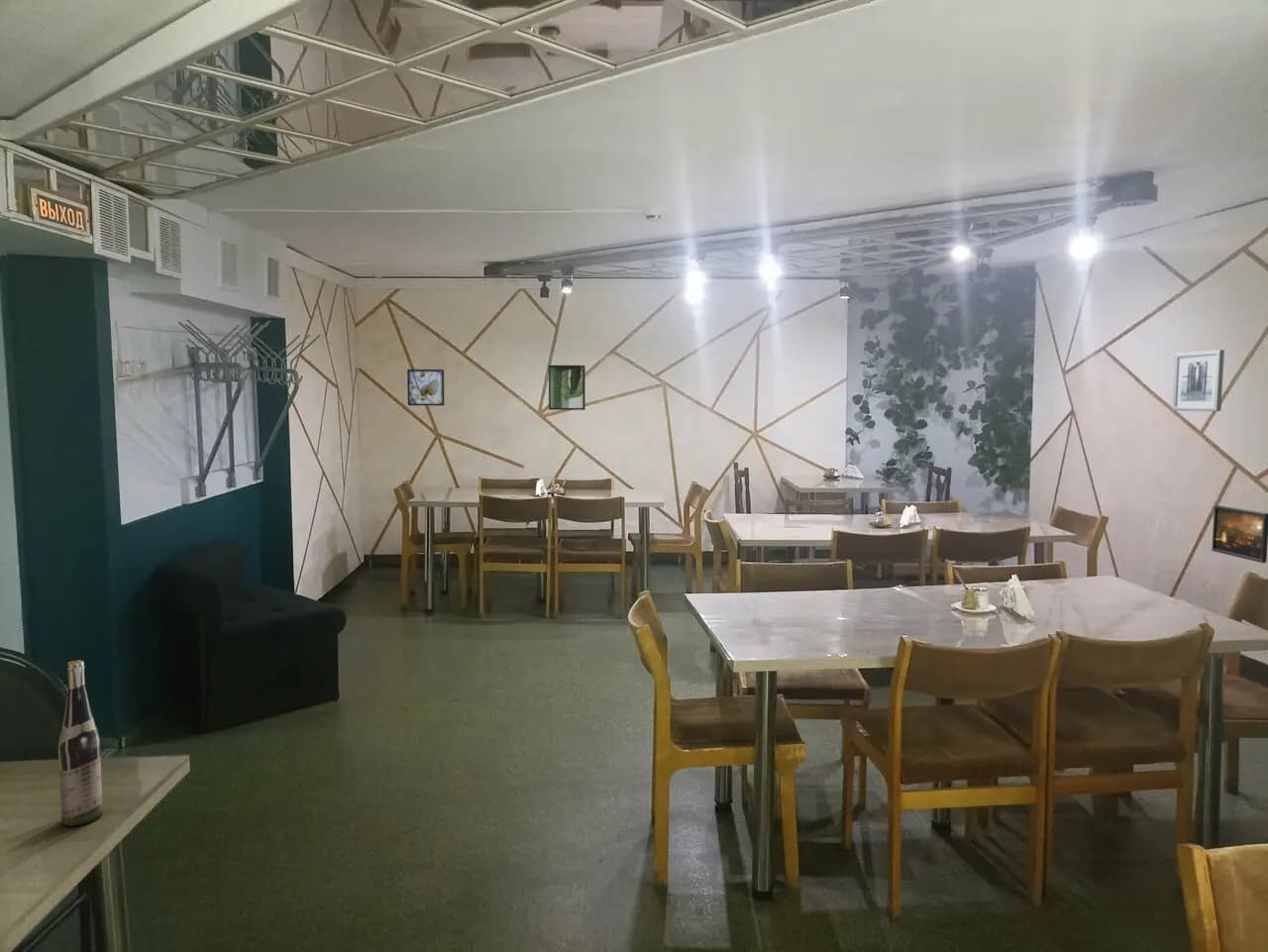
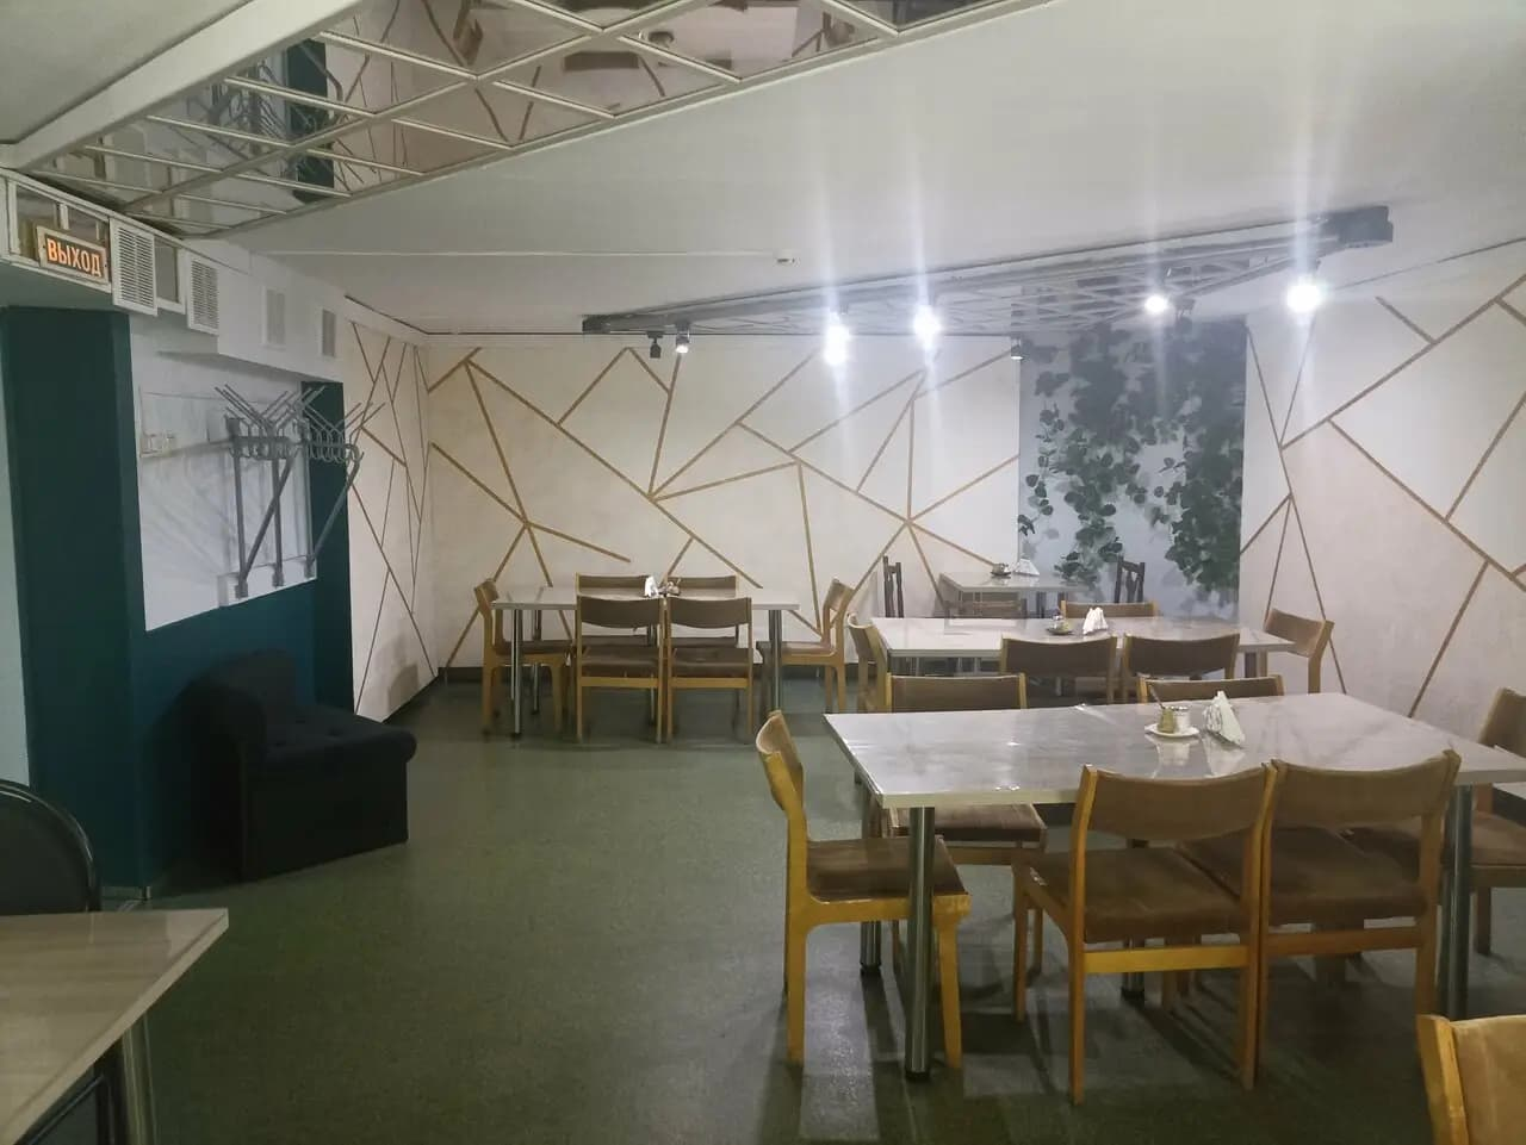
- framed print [548,365,586,411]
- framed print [406,369,445,406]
- wall art [1171,349,1225,412]
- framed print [1211,504,1268,564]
- wine bottle [57,660,104,827]
